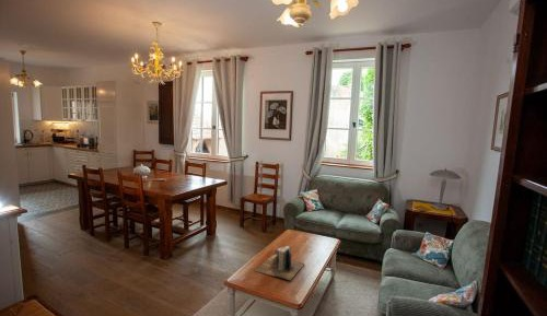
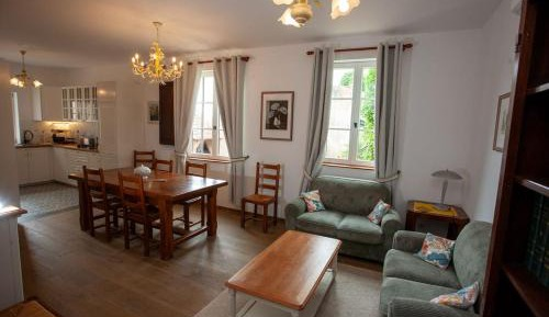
- books [254,245,305,281]
